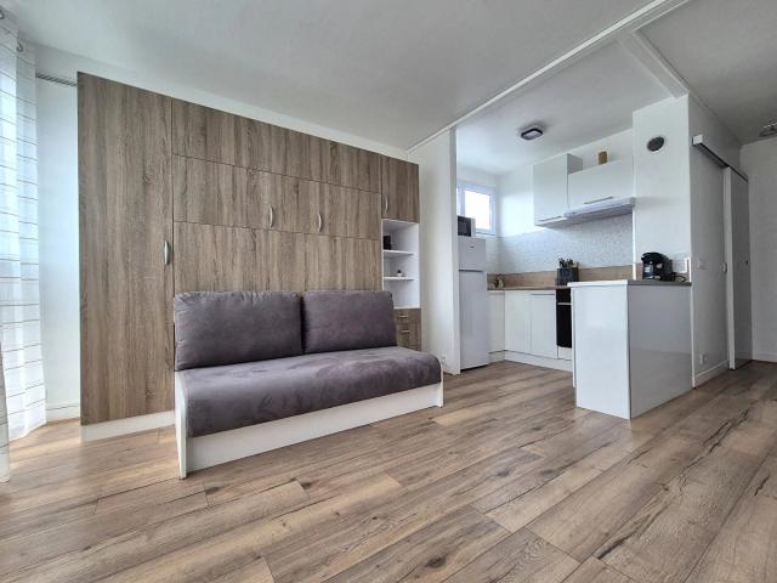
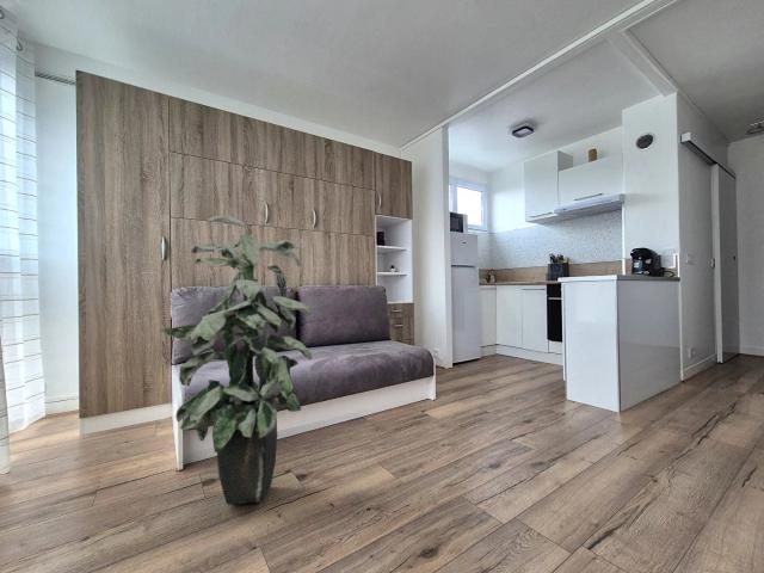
+ indoor plant [159,214,313,506]
